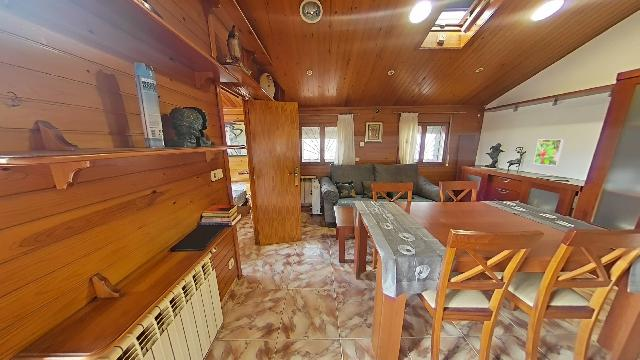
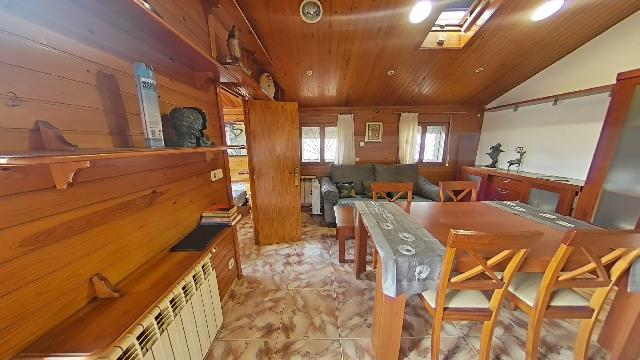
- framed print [533,138,565,167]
